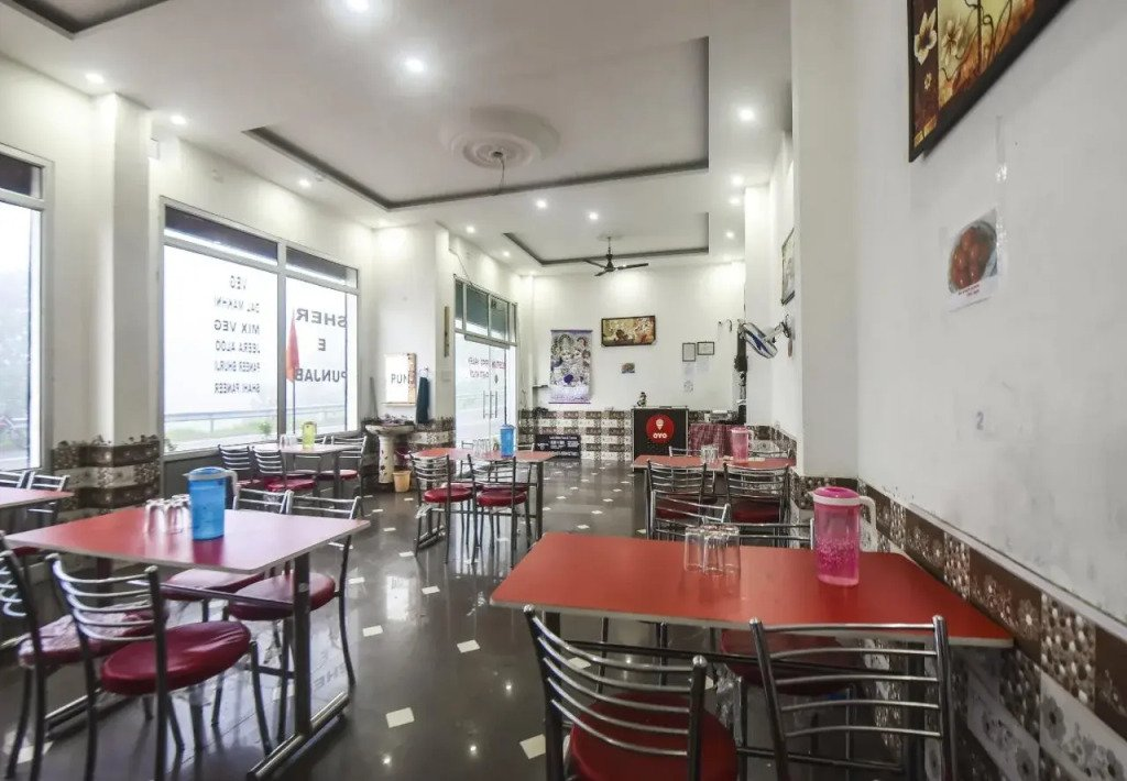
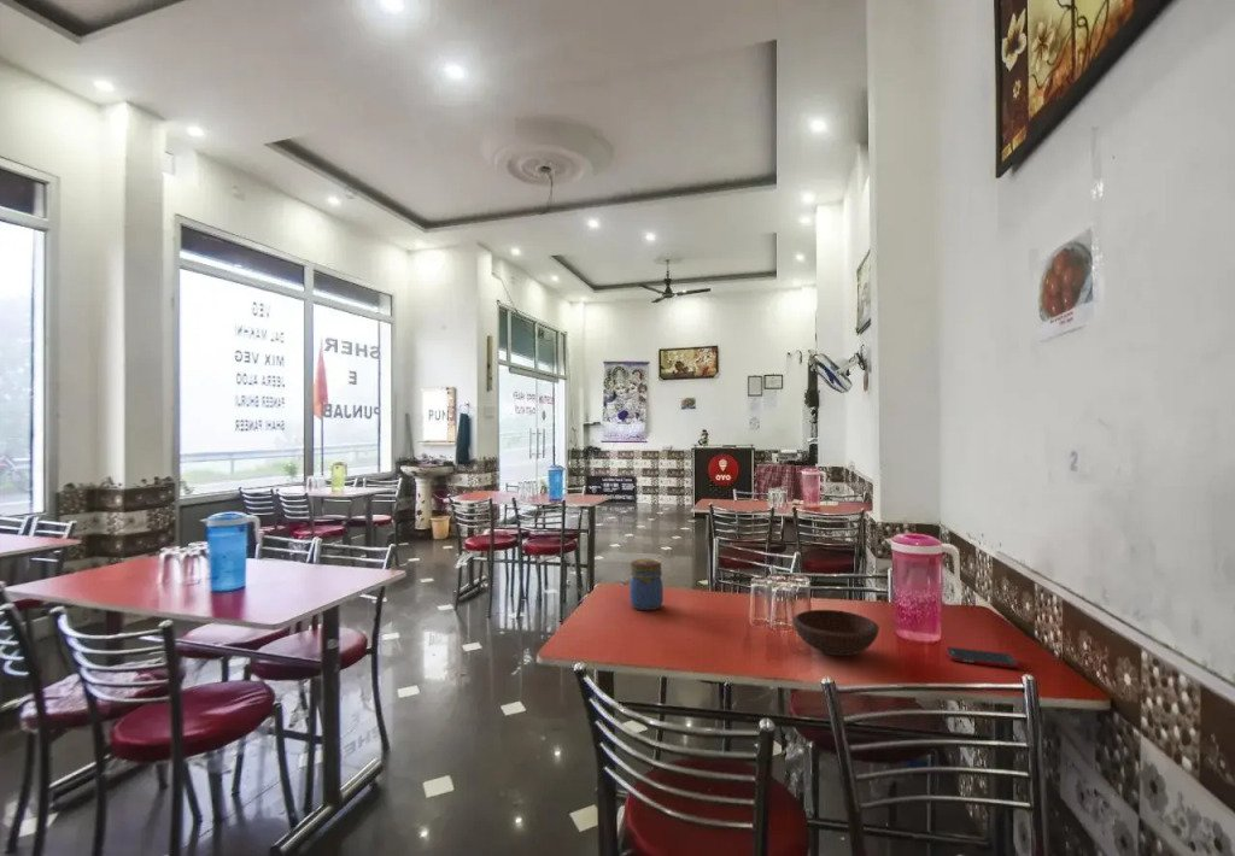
+ bowl [791,609,880,657]
+ jar [628,558,665,611]
+ cell phone [946,646,1020,669]
